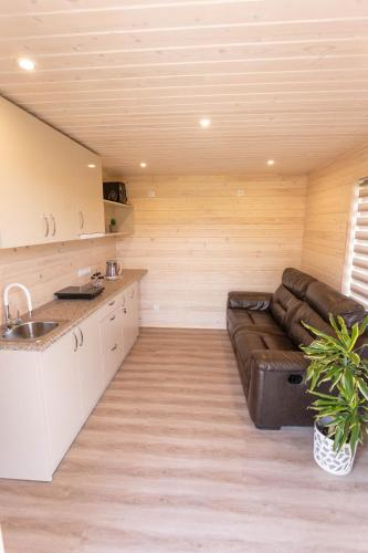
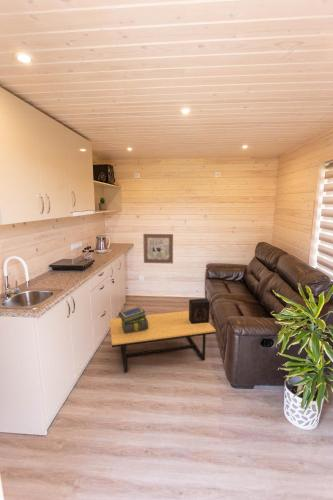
+ decorative box [188,298,211,324]
+ wall art [142,233,174,264]
+ coffee table [109,310,217,374]
+ stack of books [118,306,148,334]
